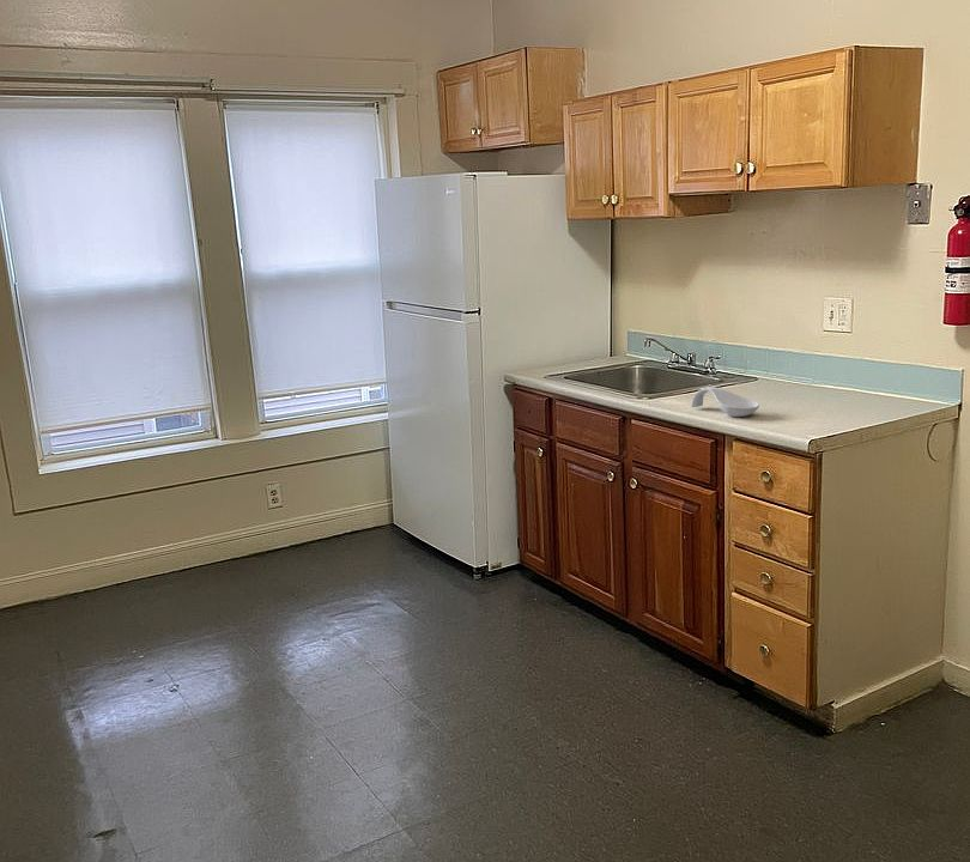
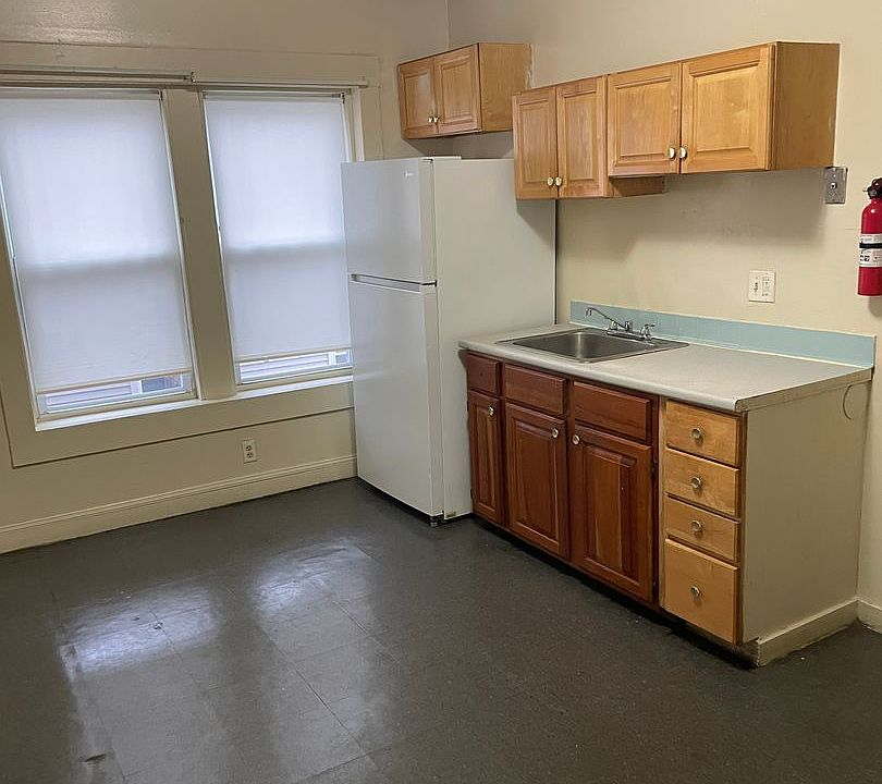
- spoon rest [690,386,760,418]
